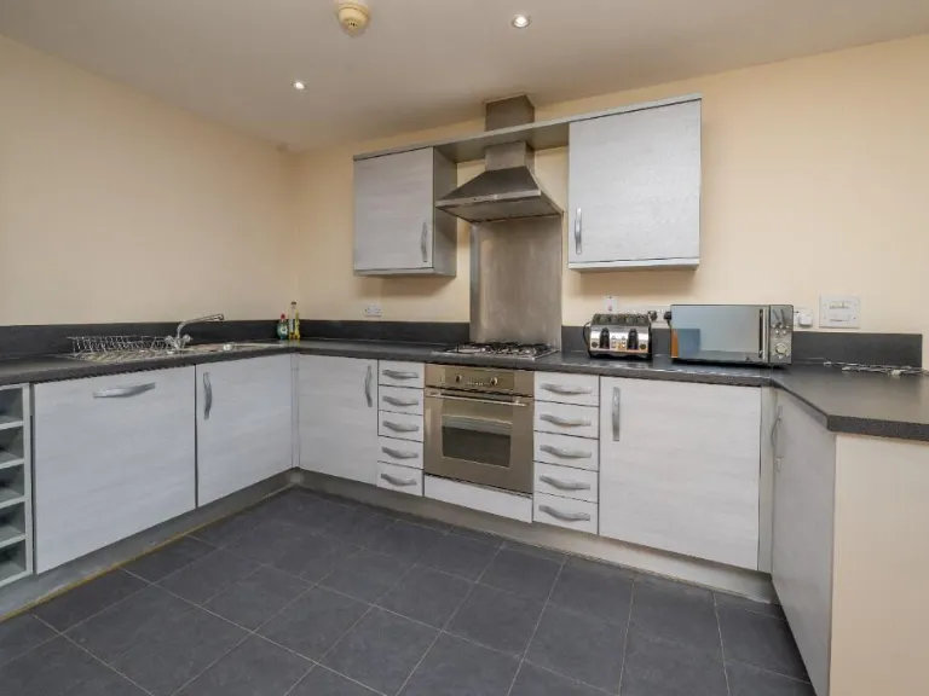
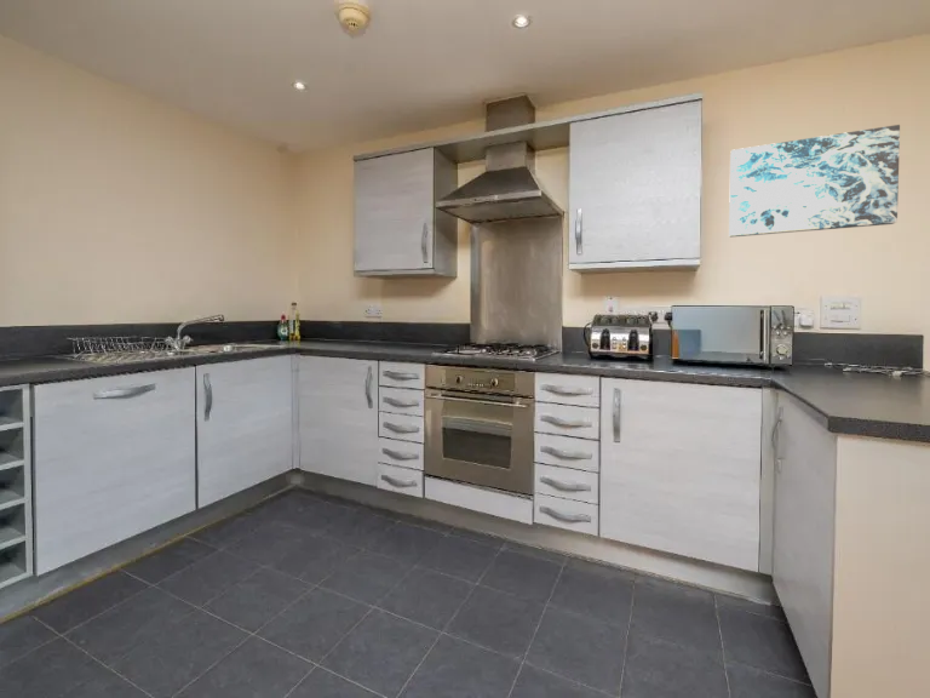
+ wall art [728,124,901,239]
